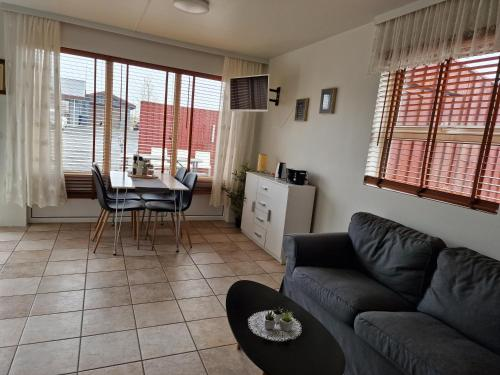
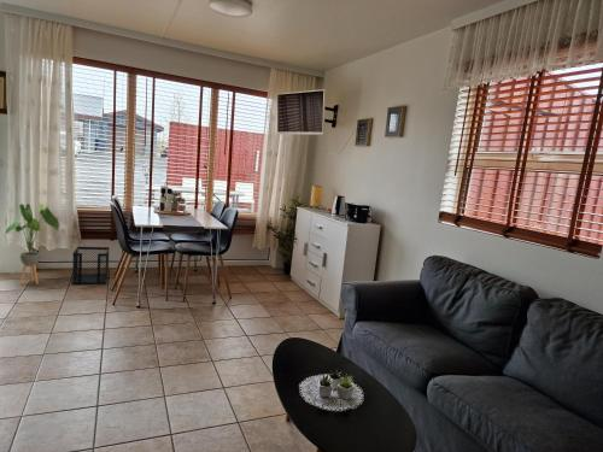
+ wastebasket [71,246,111,286]
+ house plant [2,202,60,286]
